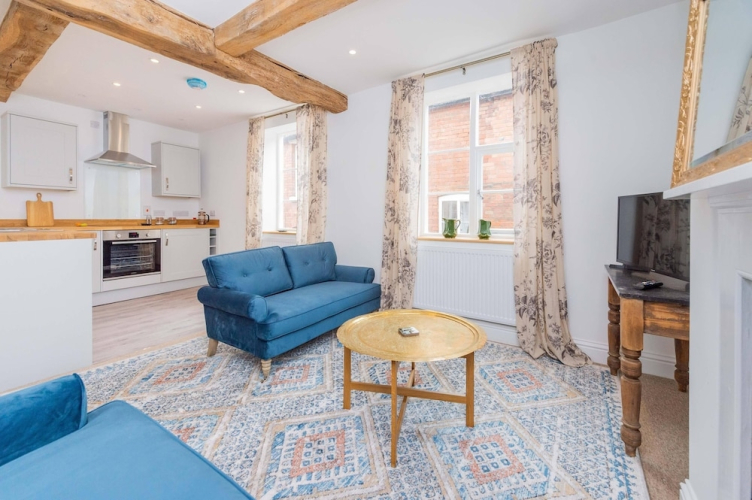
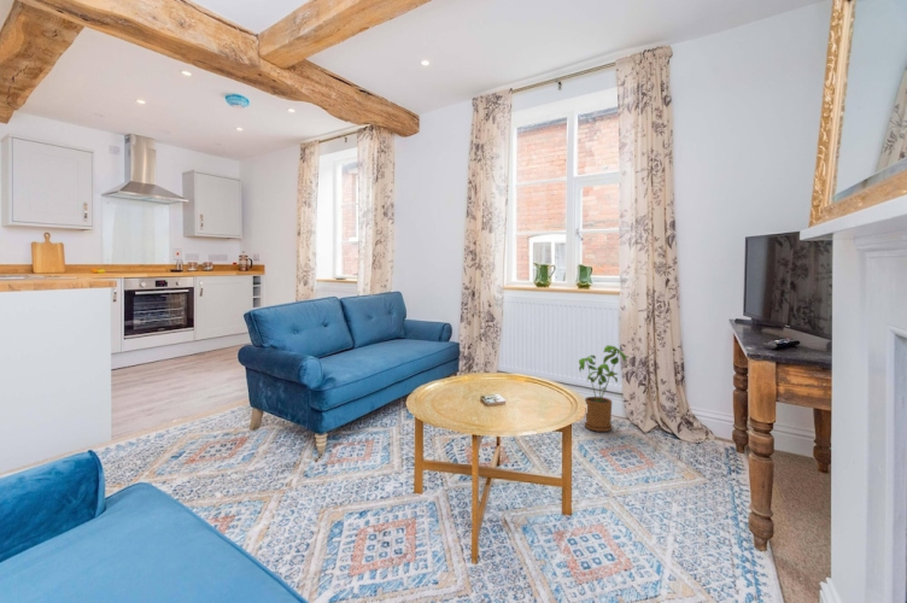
+ house plant [578,344,628,433]
